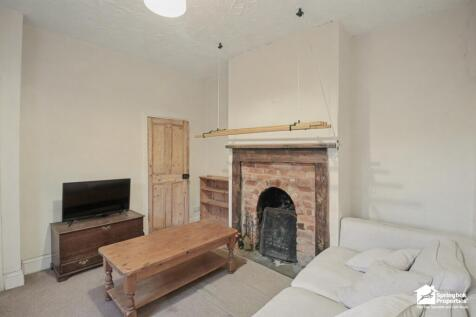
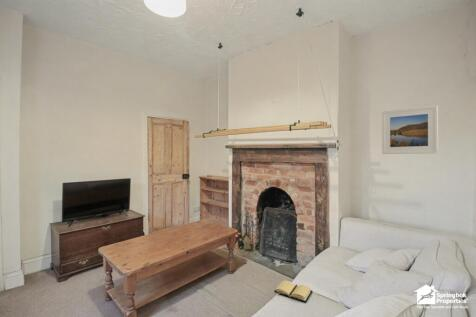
+ book [273,279,314,303]
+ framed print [381,104,439,155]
